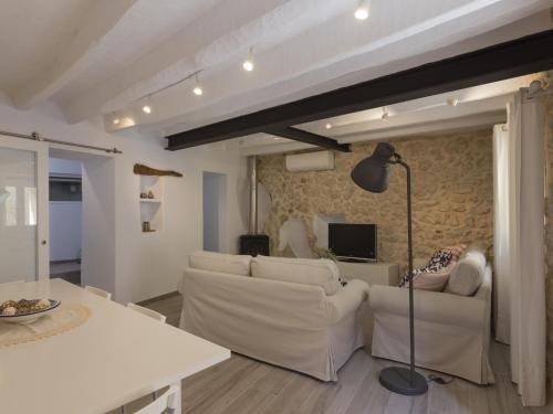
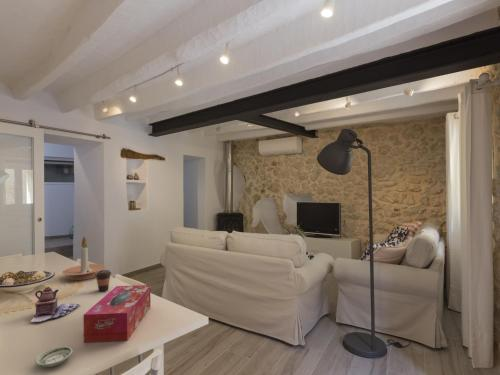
+ candle holder [61,236,106,281]
+ coffee cup [95,269,112,293]
+ saucer [34,346,73,368]
+ tissue box [82,284,152,343]
+ teapot [29,286,80,323]
